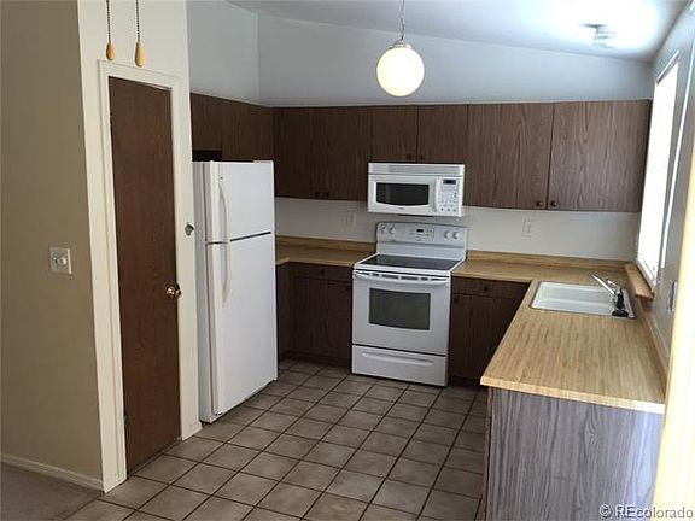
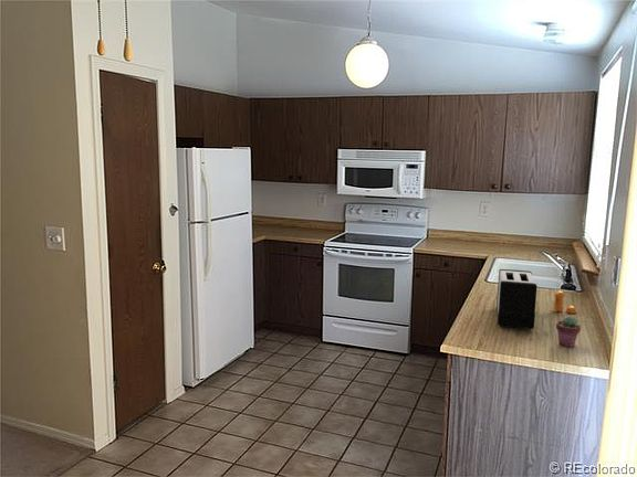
+ pepper shaker [553,290,577,315]
+ potted succulent [555,315,582,348]
+ toaster [495,268,539,330]
